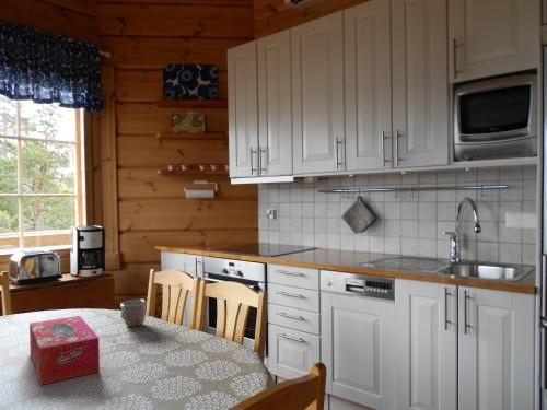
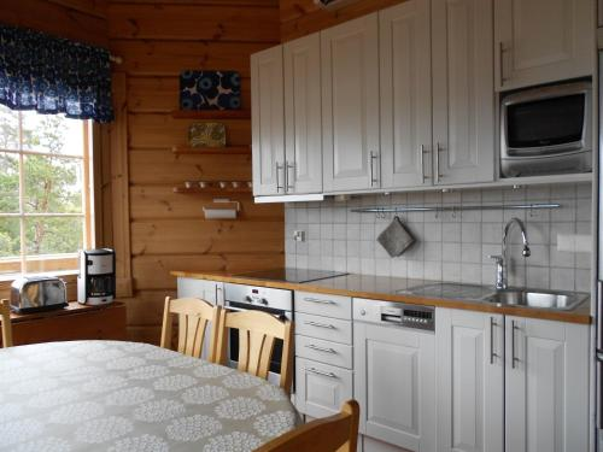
- tissue box [28,315,101,386]
- mug [119,298,147,328]
